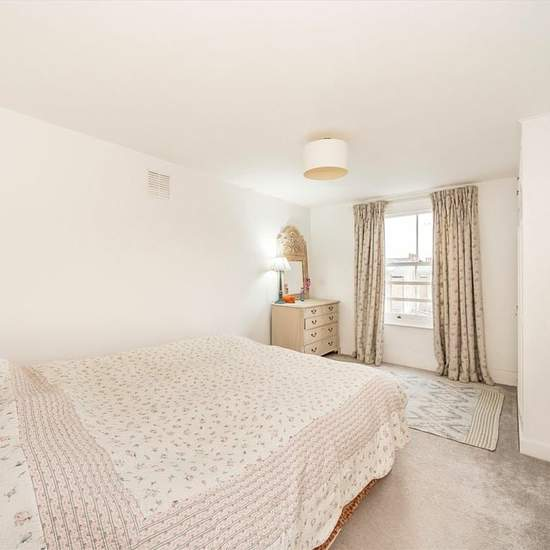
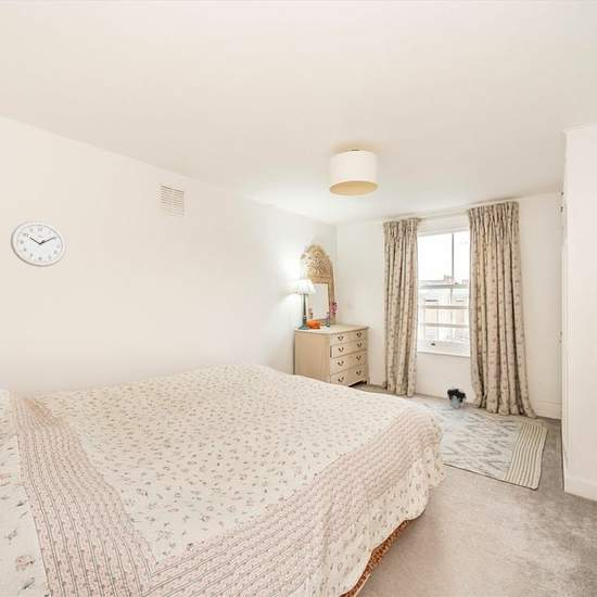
+ plush toy [446,385,469,409]
+ wall clock [10,220,67,268]
